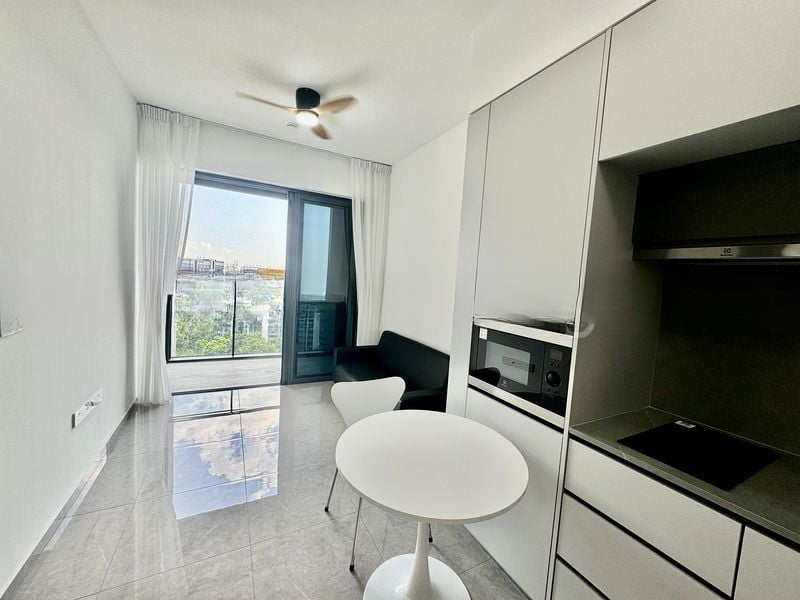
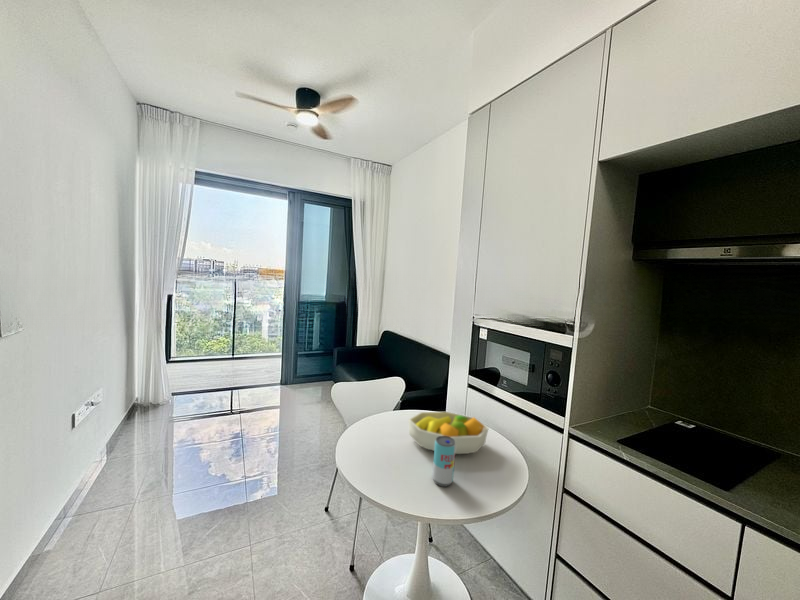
+ fruit bowl [407,411,490,455]
+ beverage can [432,436,456,488]
